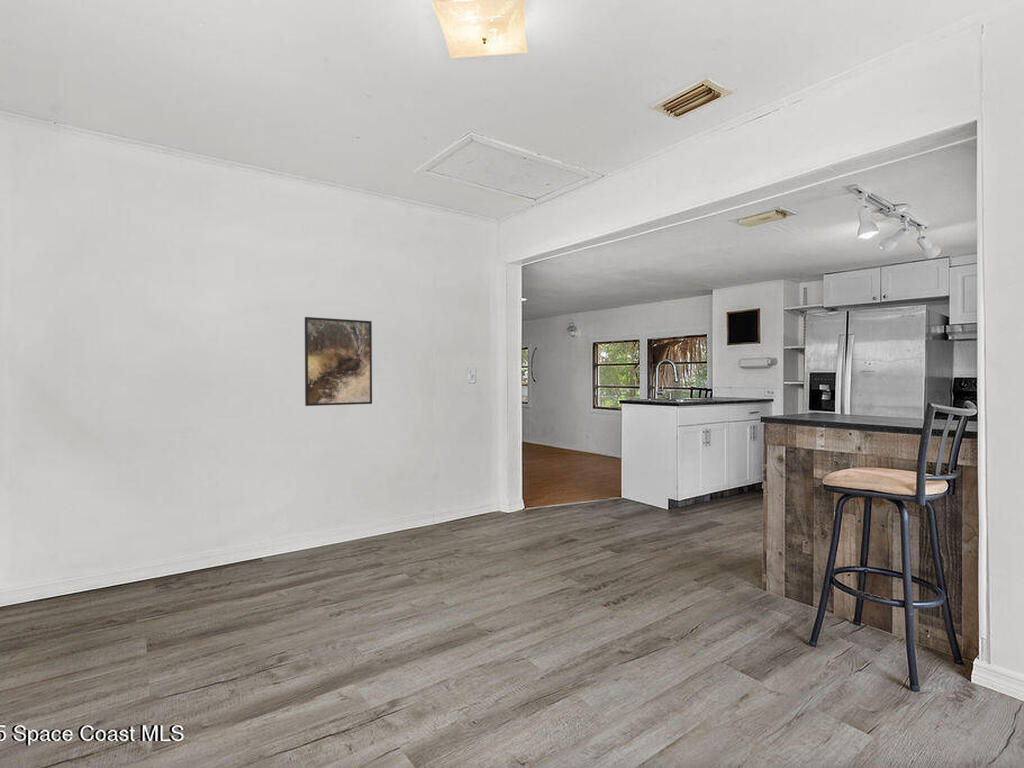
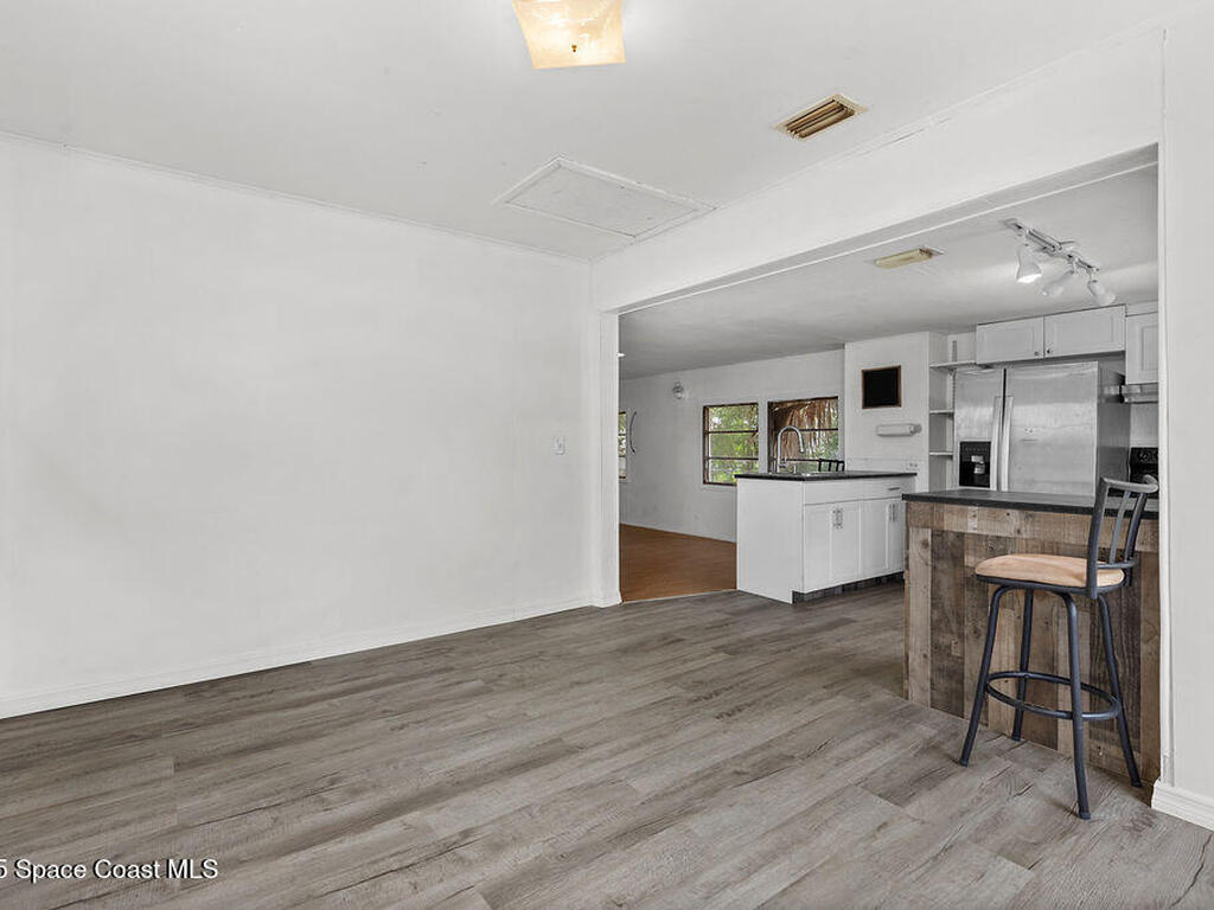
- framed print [304,316,373,407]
